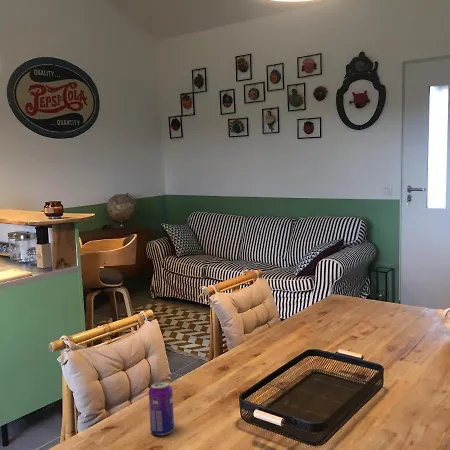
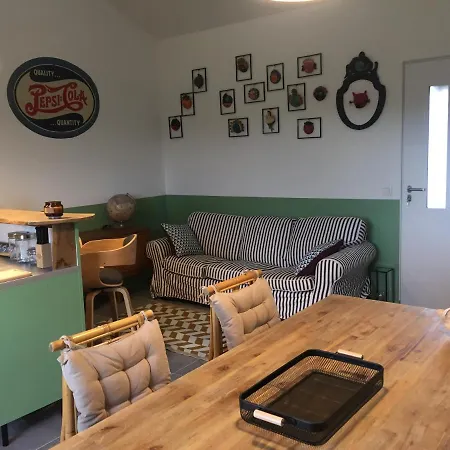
- beverage can [148,380,175,436]
